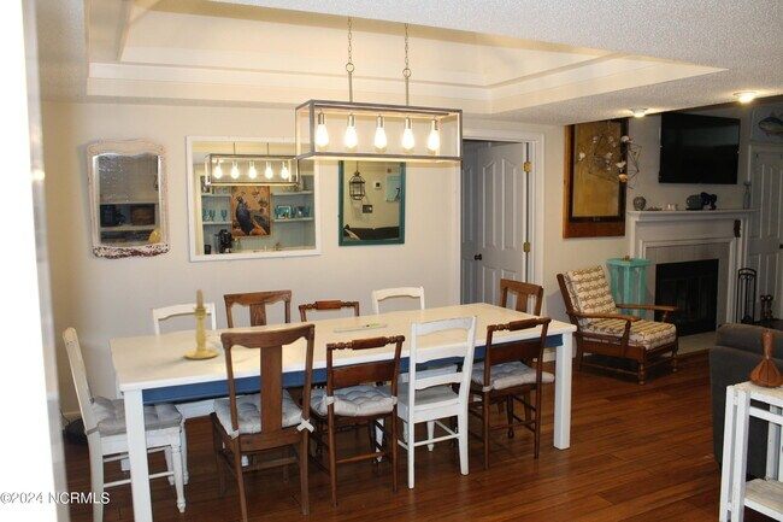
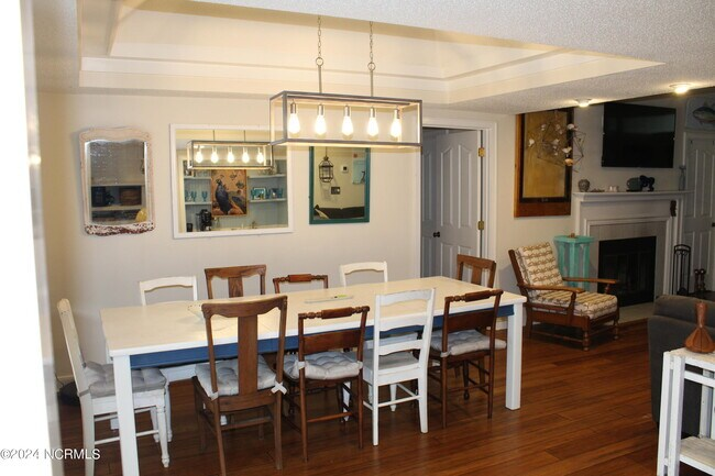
- candle holder [183,288,219,360]
